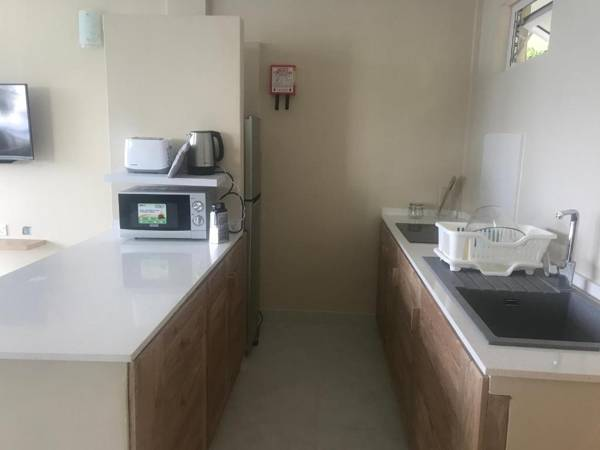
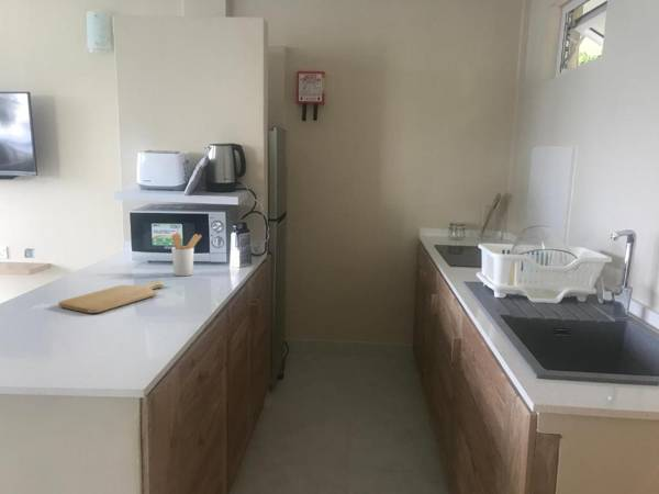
+ utensil holder [170,233,203,277]
+ chopping board [57,280,165,314]
